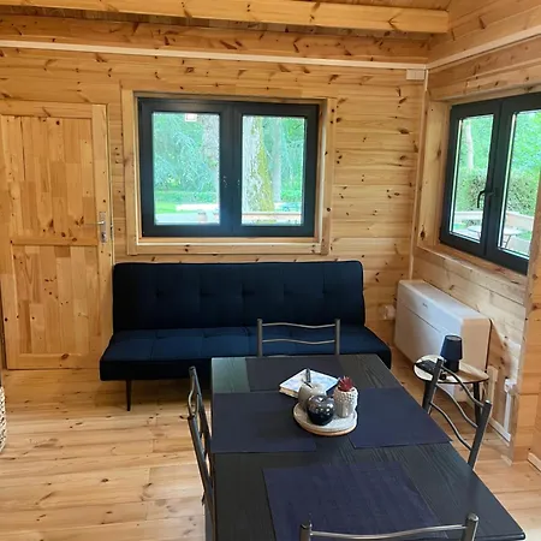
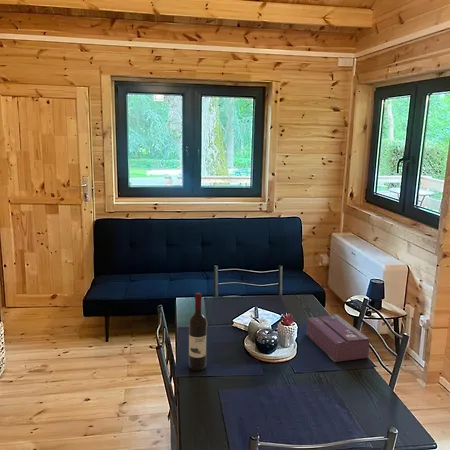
+ tissue box [305,314,371,363]
+ wine bottle [188,292,208,371]
